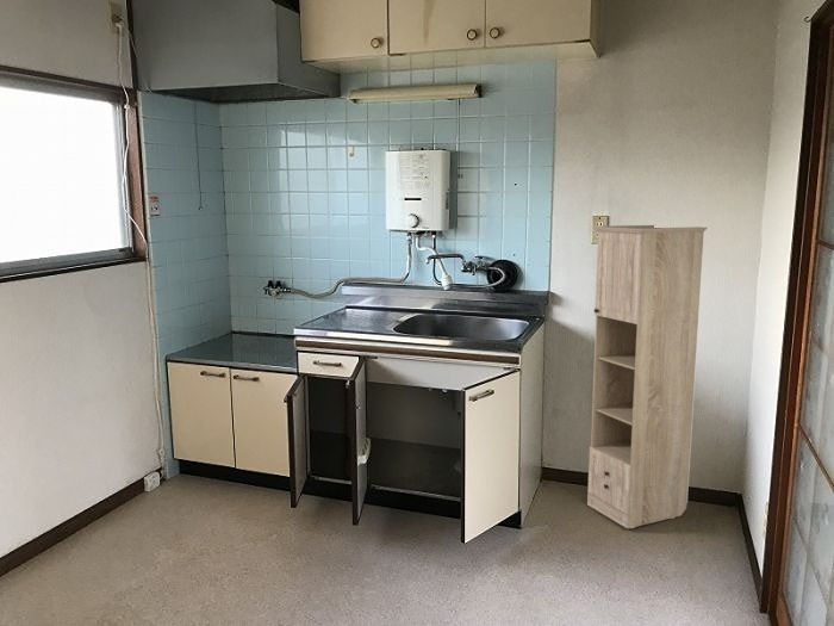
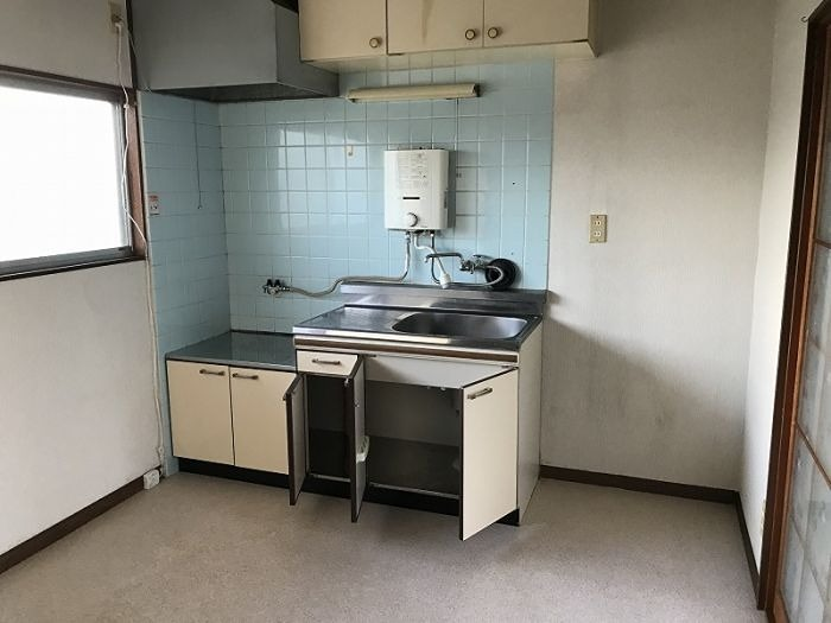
- storage cabinet [586,224,708,529]
